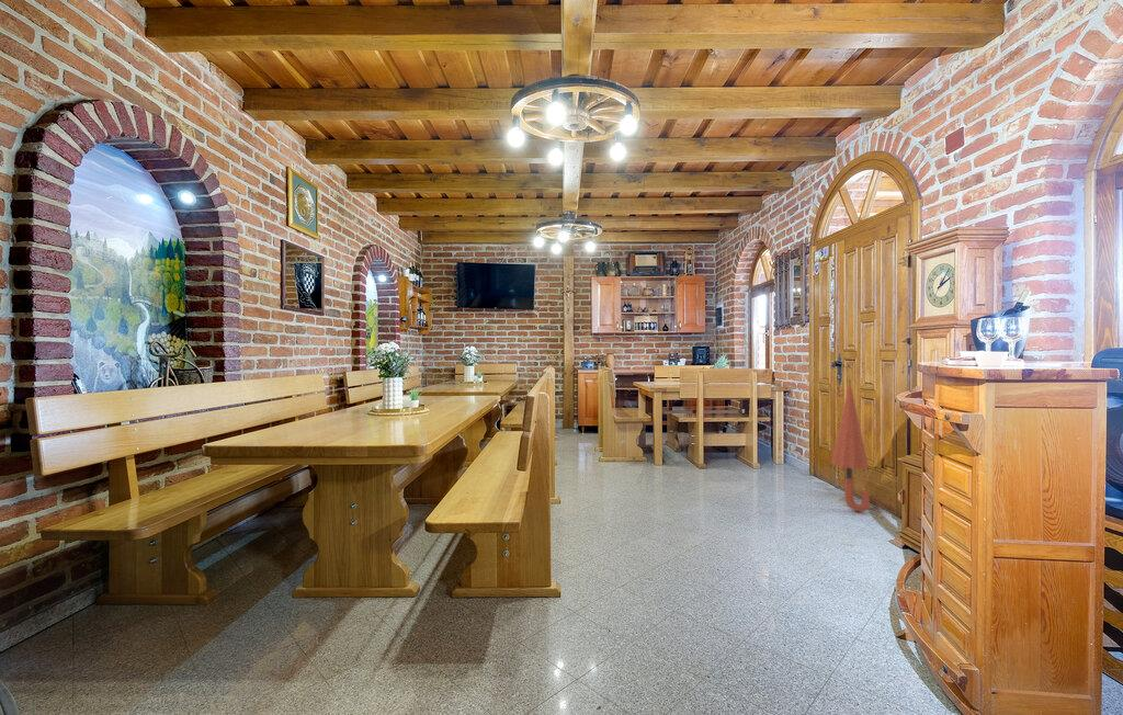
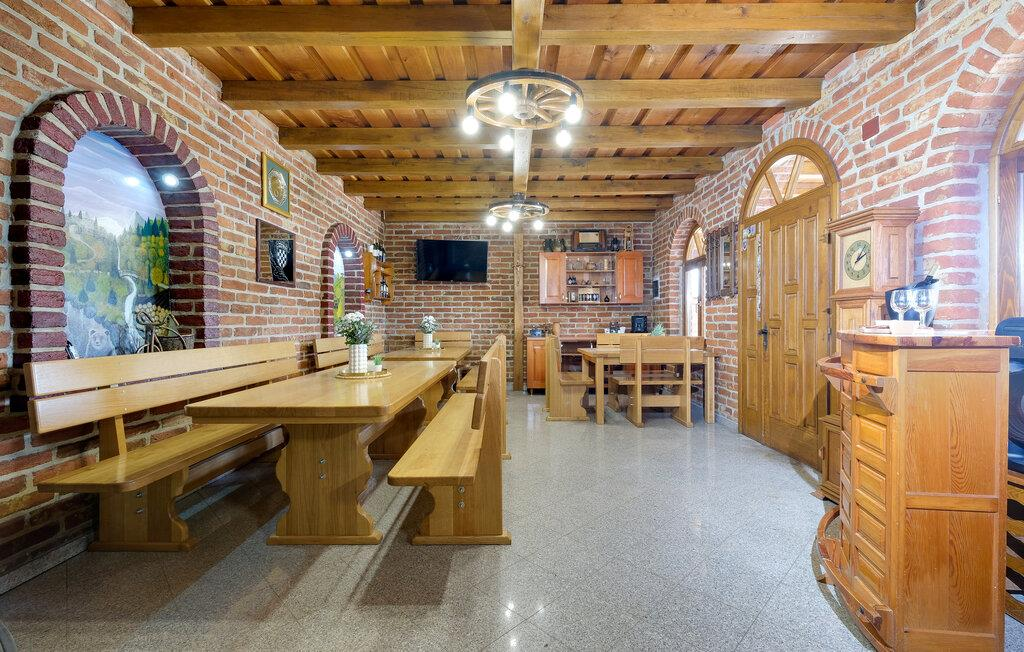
- umbrella [829,378,871,513]
